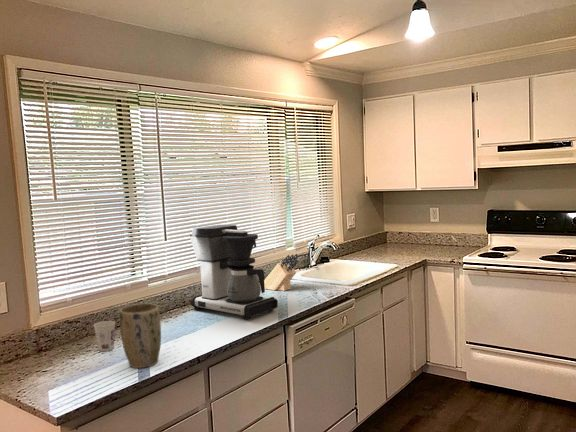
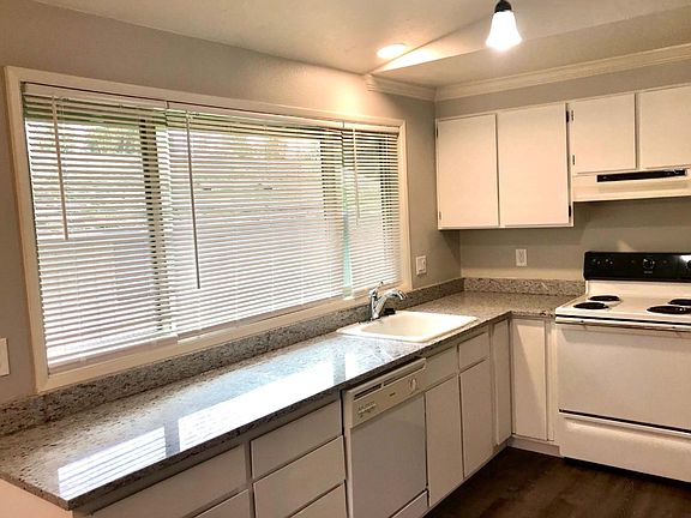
- knife block [260,253,299,292]
- plant pot [118,303,162,369]
- coffee maker [189,224,279,320]
- cup [92,320,116,352]
